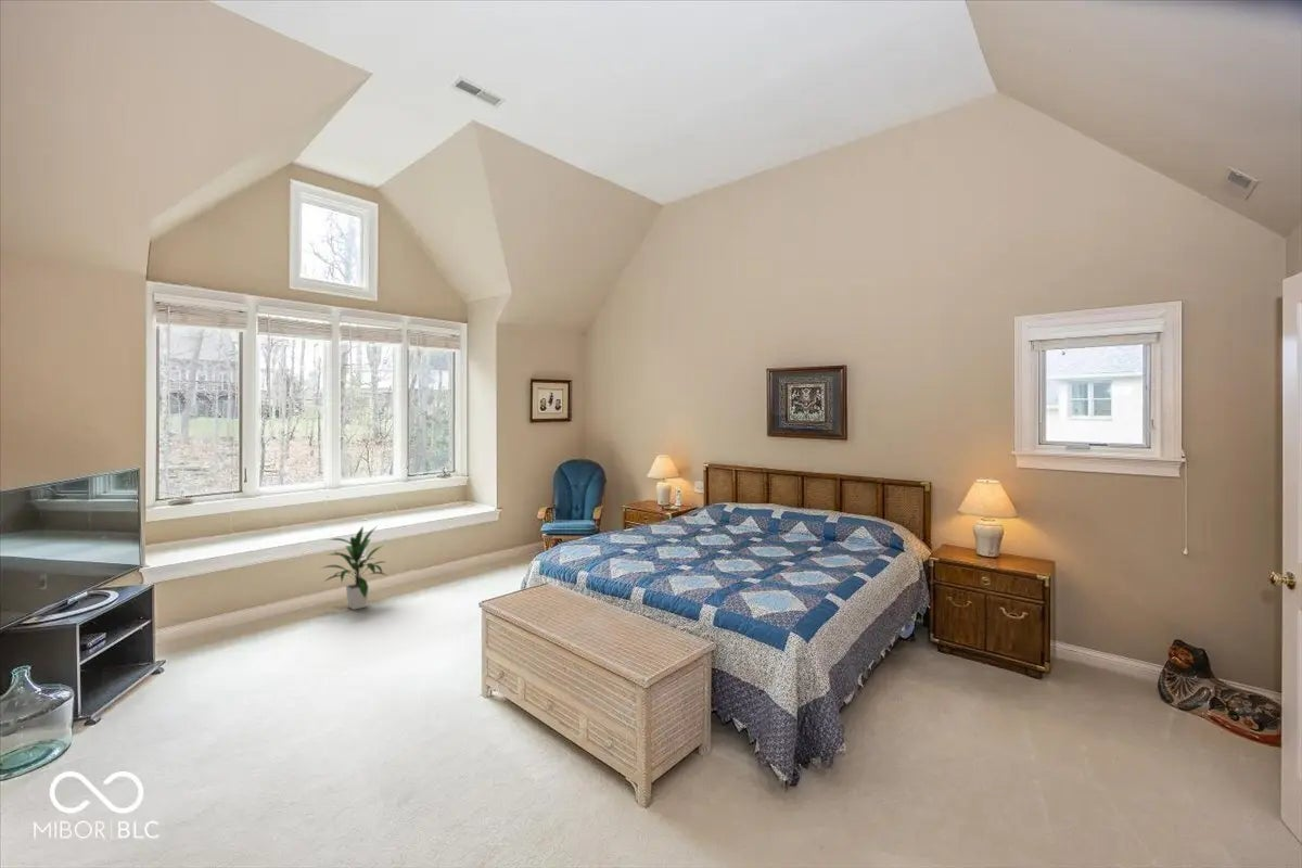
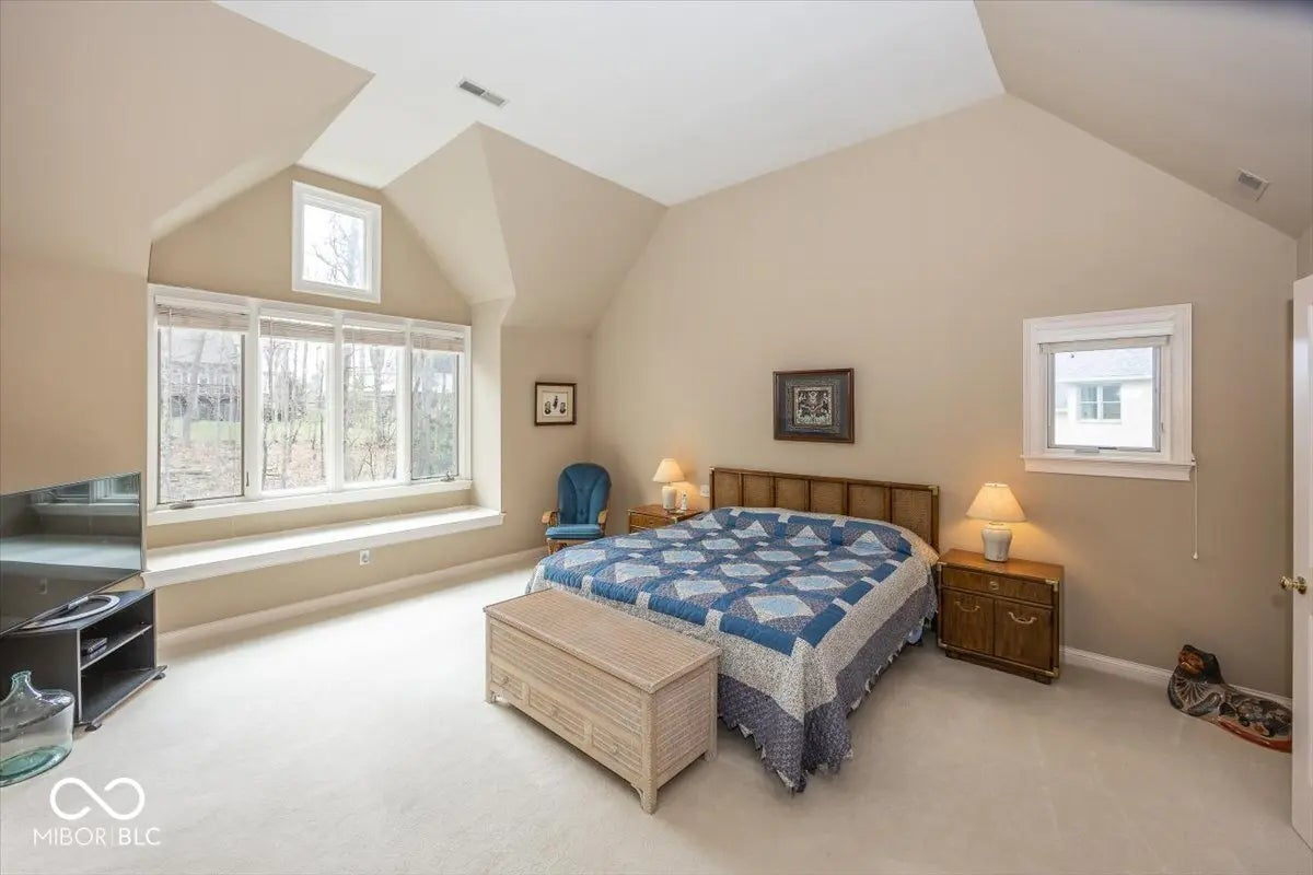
- indoor plant [320,525,388,611]
